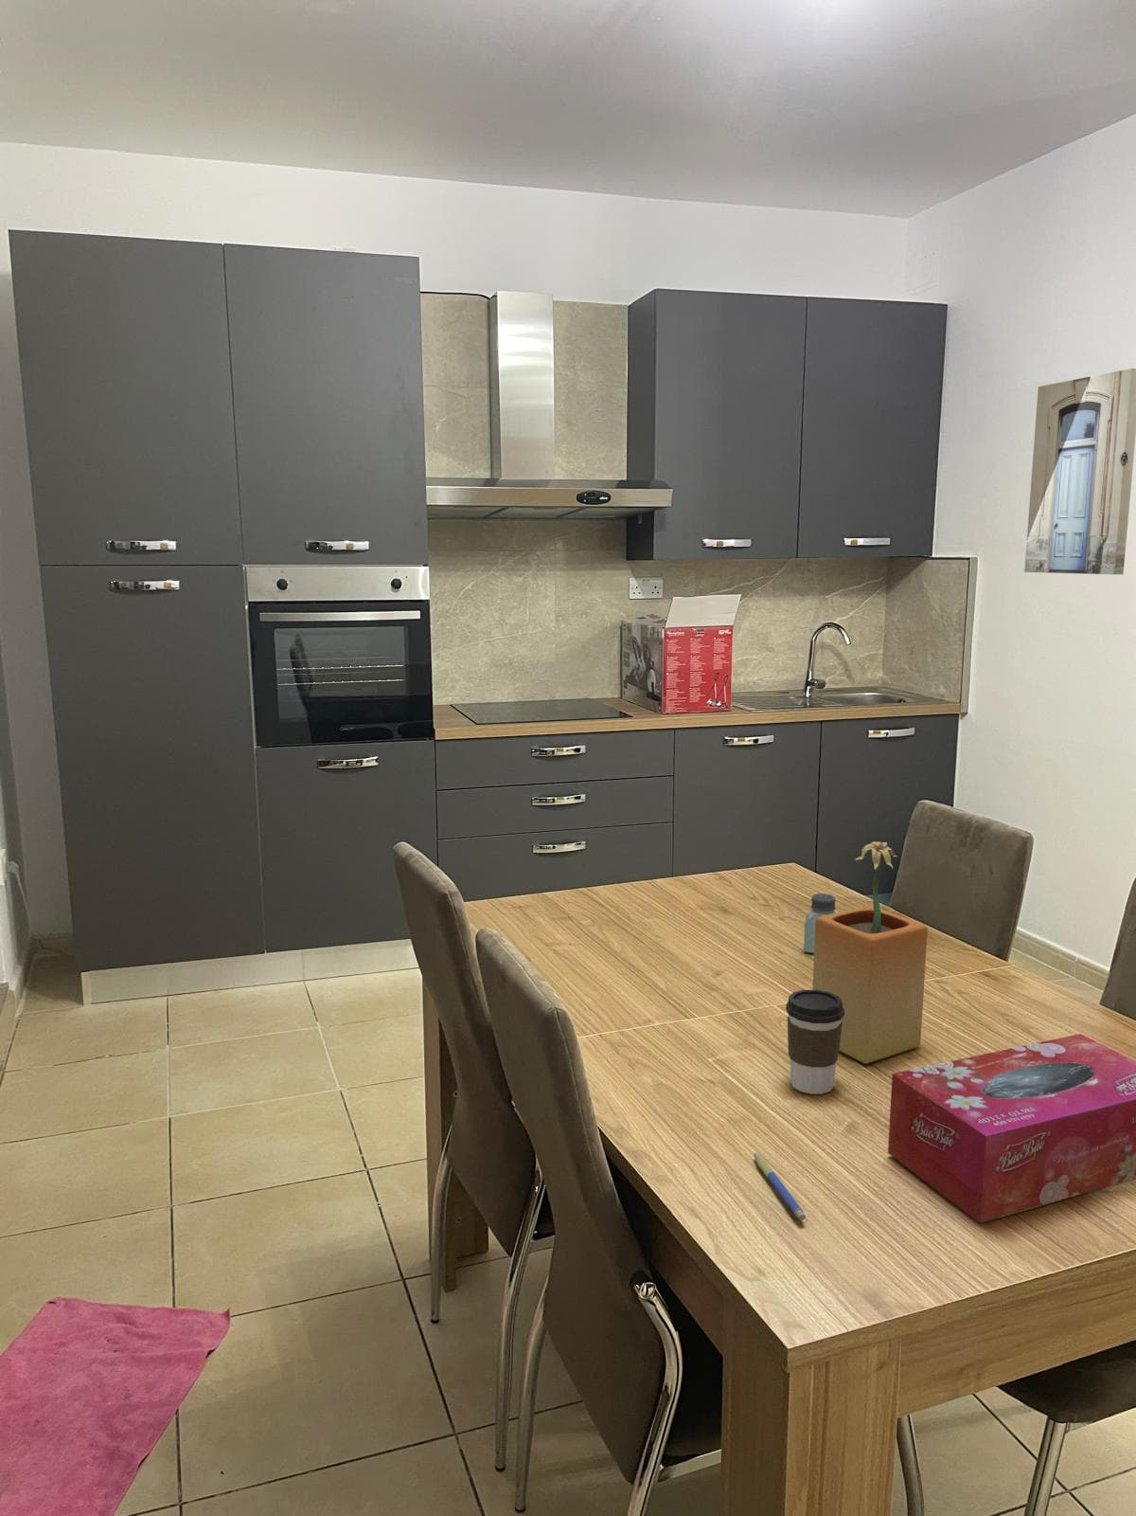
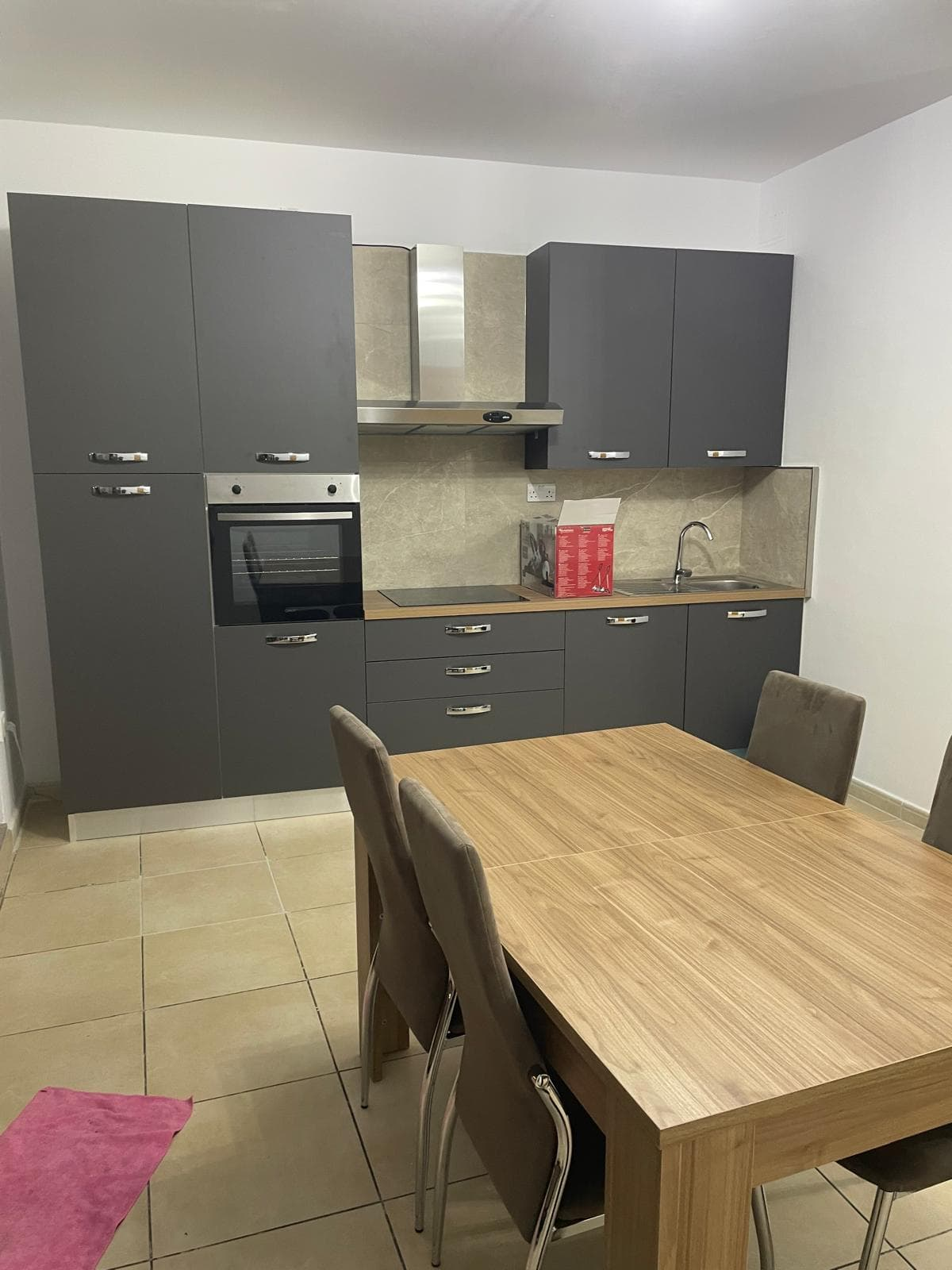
- coffee cup [785,990,845,1096]
- wall art [1024,368,1136,575]
- tissue box [887,1033,1136,1225]
- pen [753,1152,807,1221]
- saltshaker [803,893,836,954]
- potted plant [811,840,928,1065]
